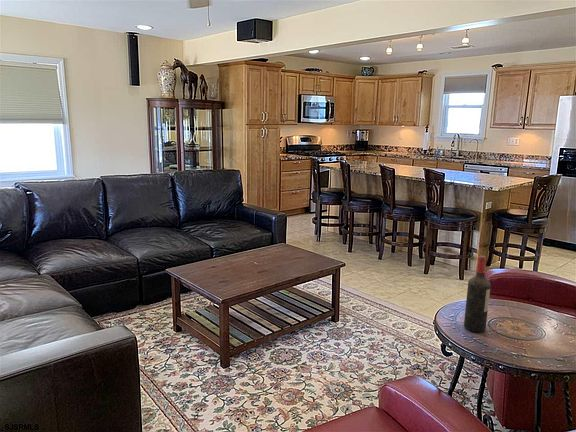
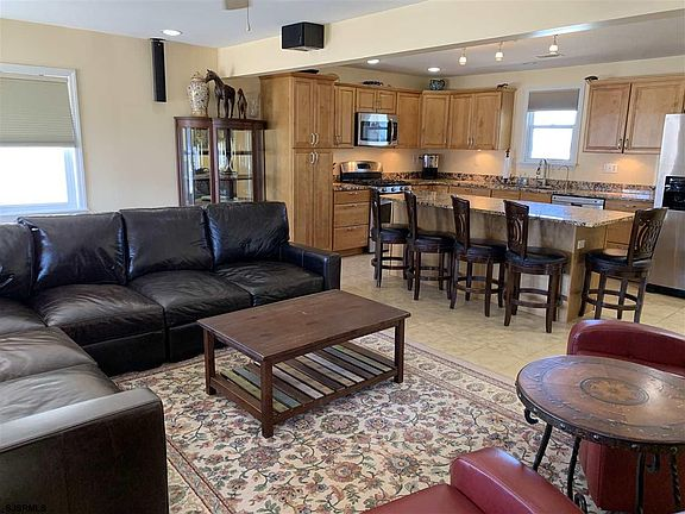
- wine bottle [463,255,491,333]
